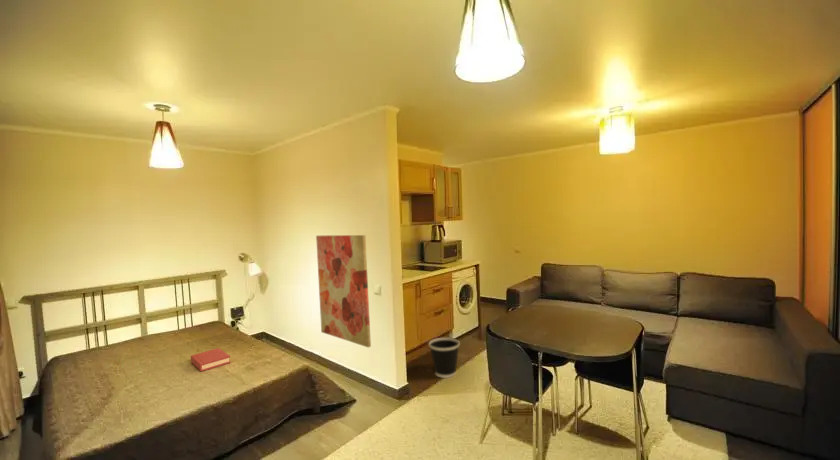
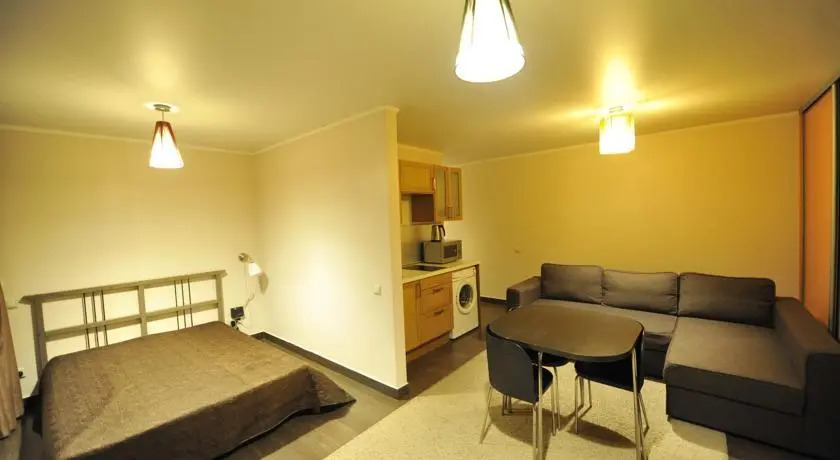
- wastebasket [428,337,461,379]
- hardback book [190,347,231,372]
- wall art [315,234,372,349]
